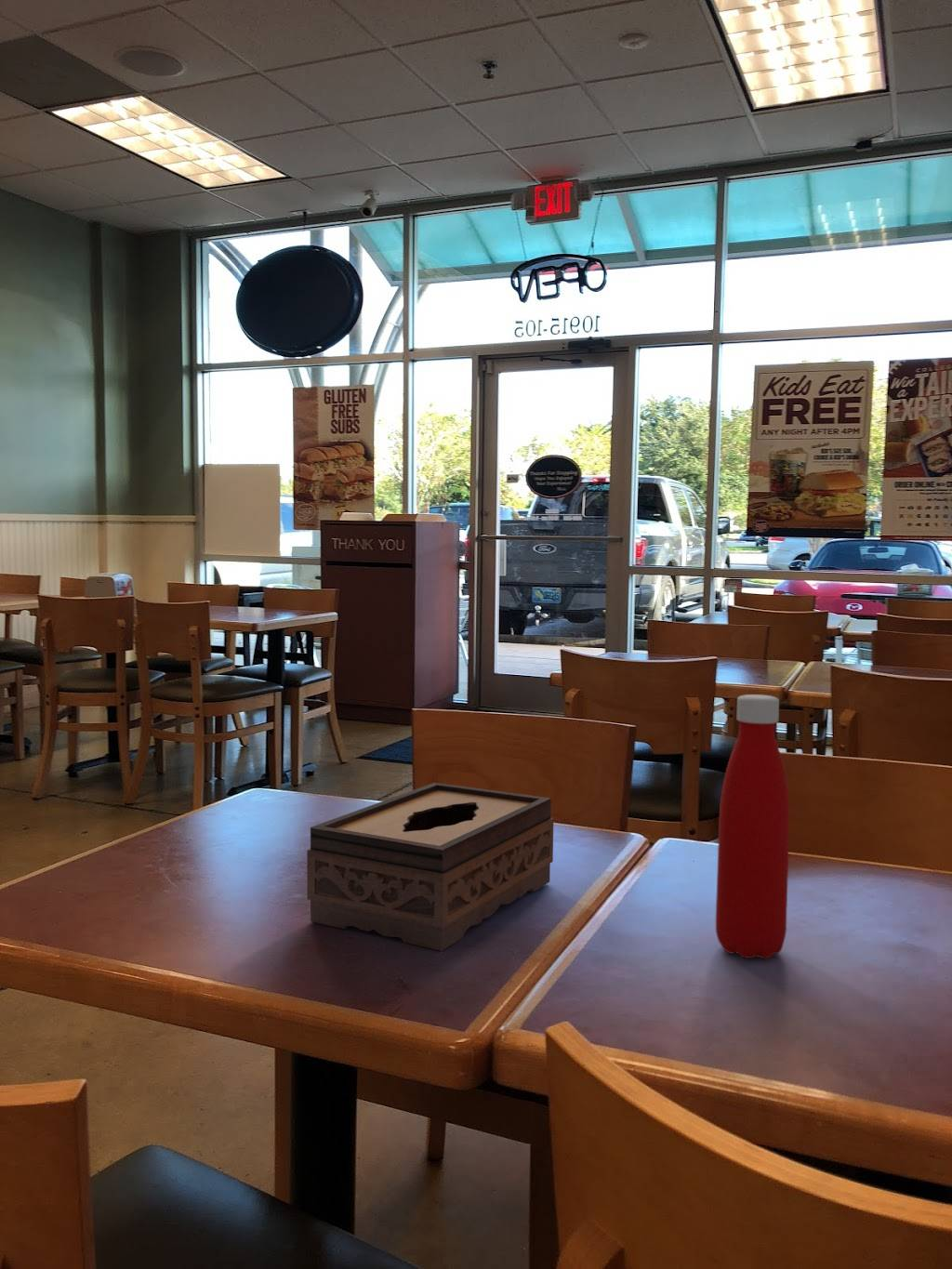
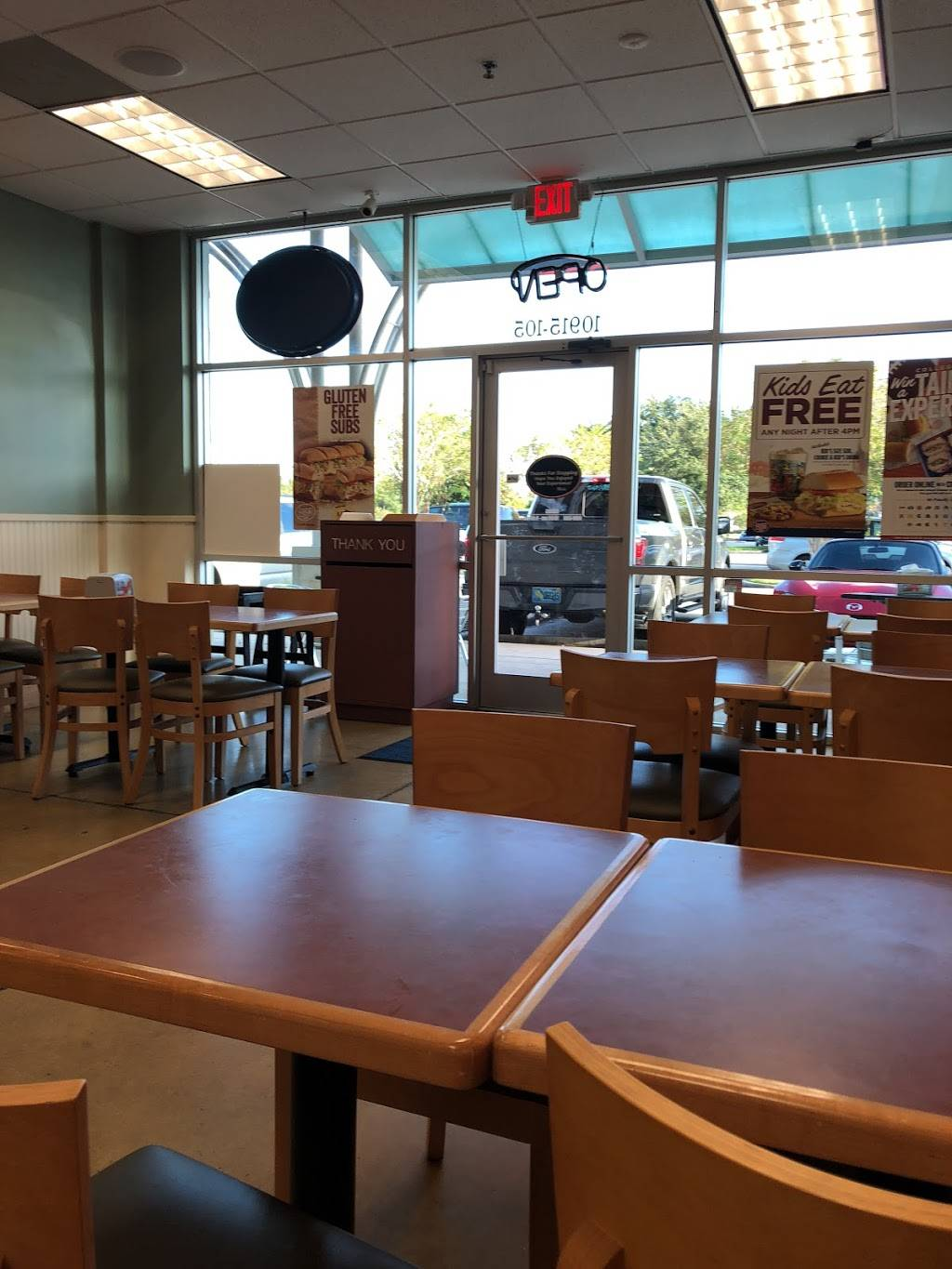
- bottle [715,694,790,959]
- tissue box [306,782,554,952]
